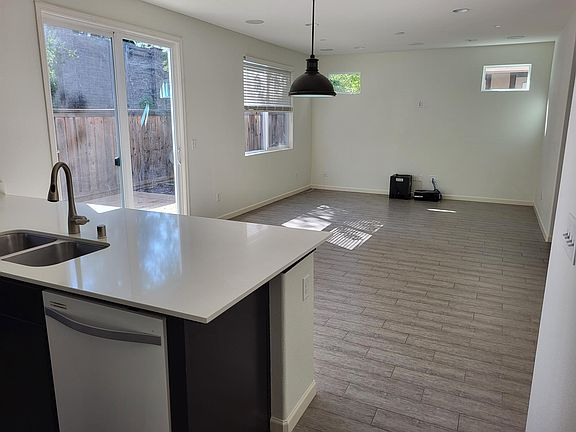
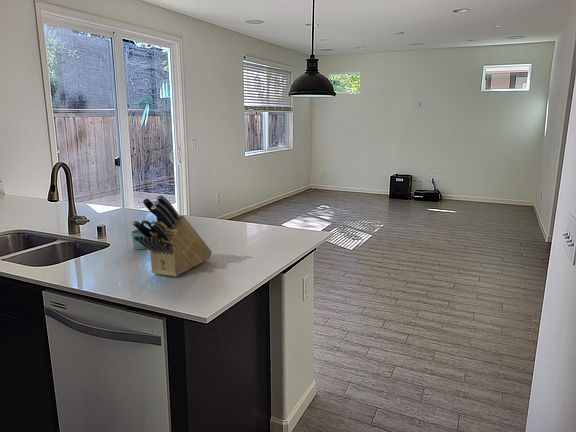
+ mug [130,229,151,250]
+ knife block [131,194,213,278]
